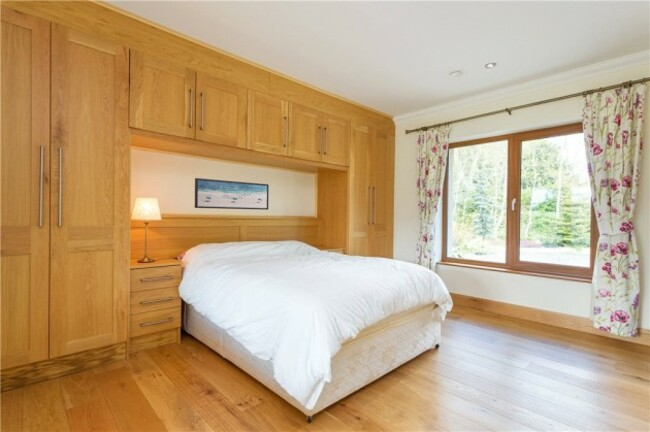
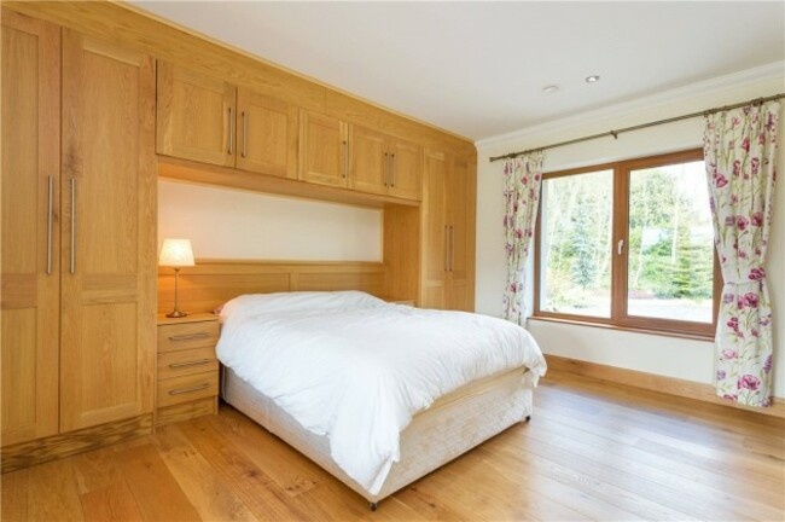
- wall art [194,177,270,211]
